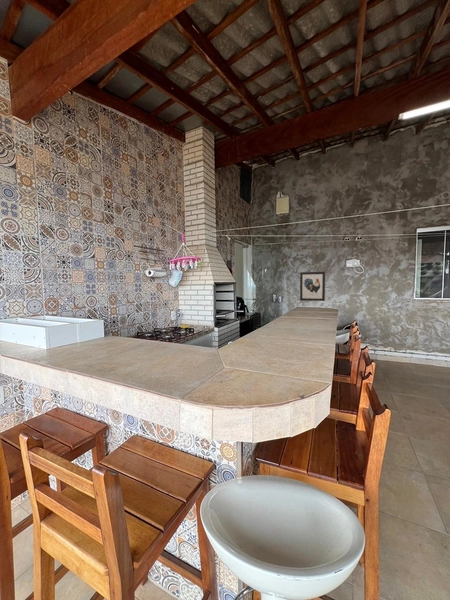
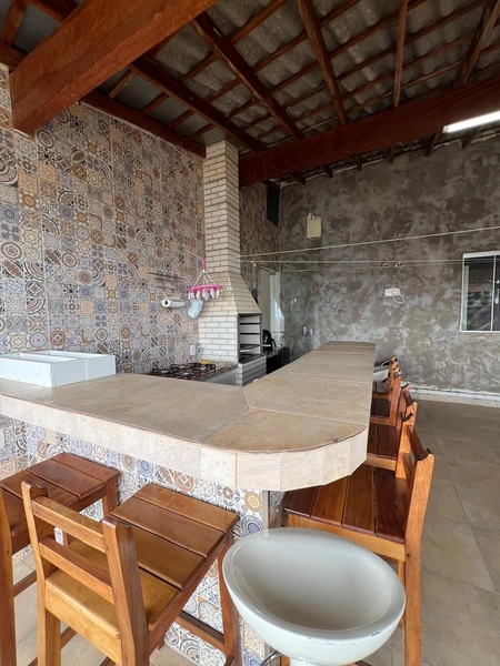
- wall art [299,271,326,302]
